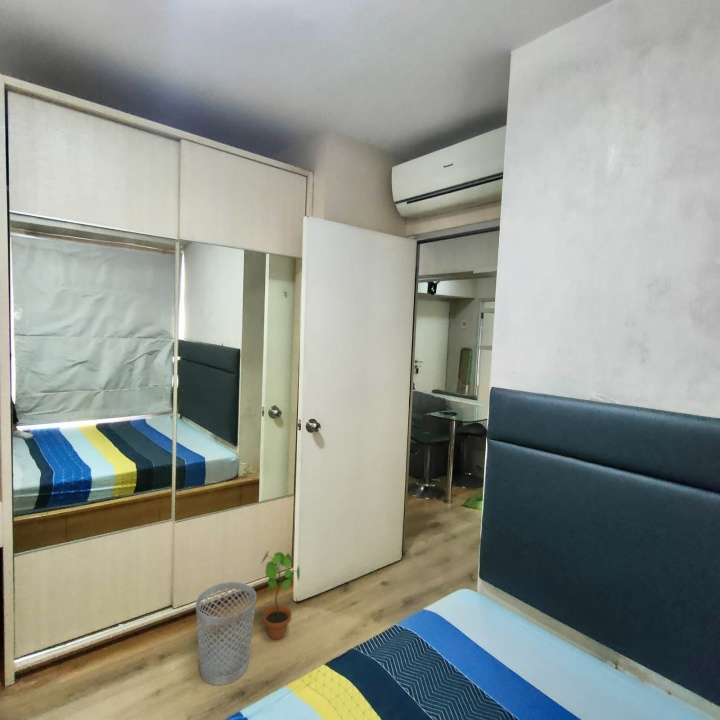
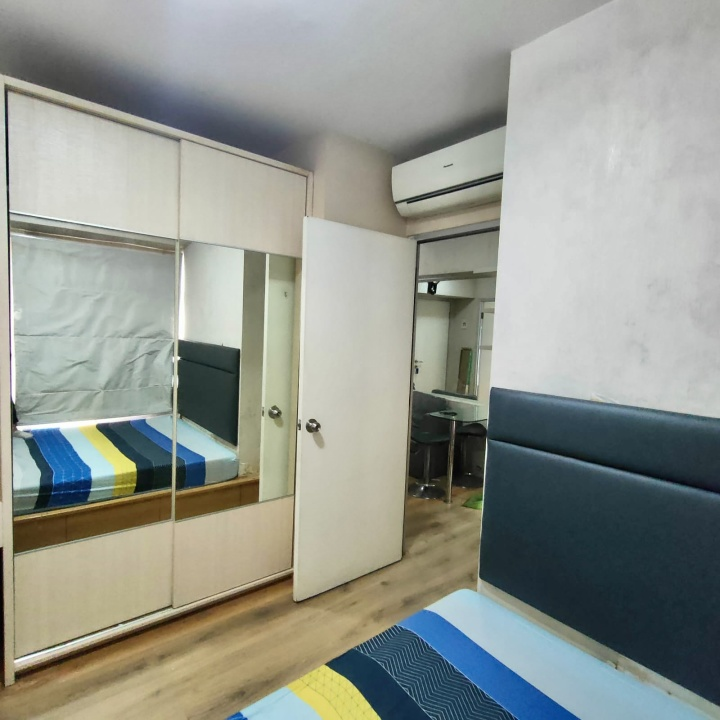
- potted plant [261,550,301,640]
- wastebasket [195,581,257,686]
